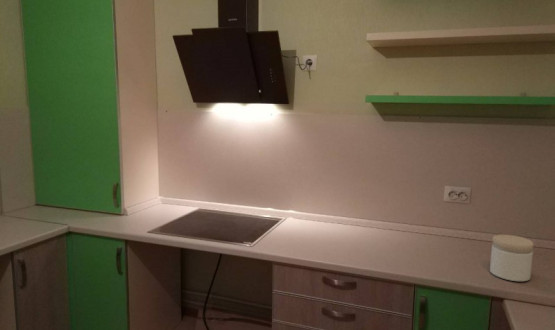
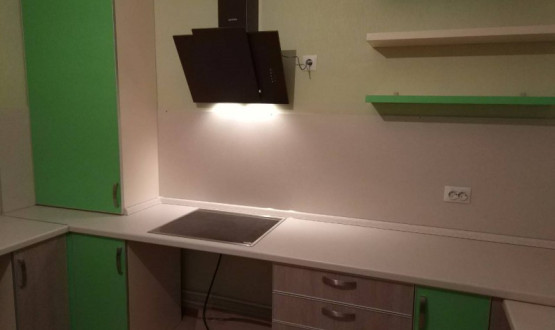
- jar [489,234,535,282]
